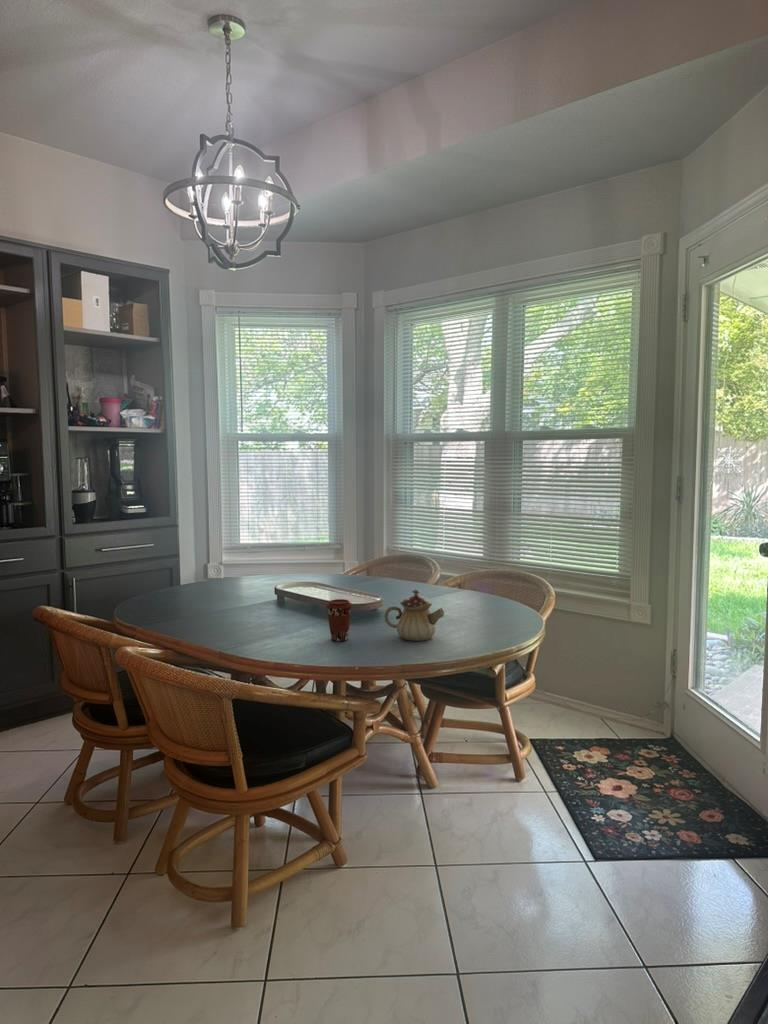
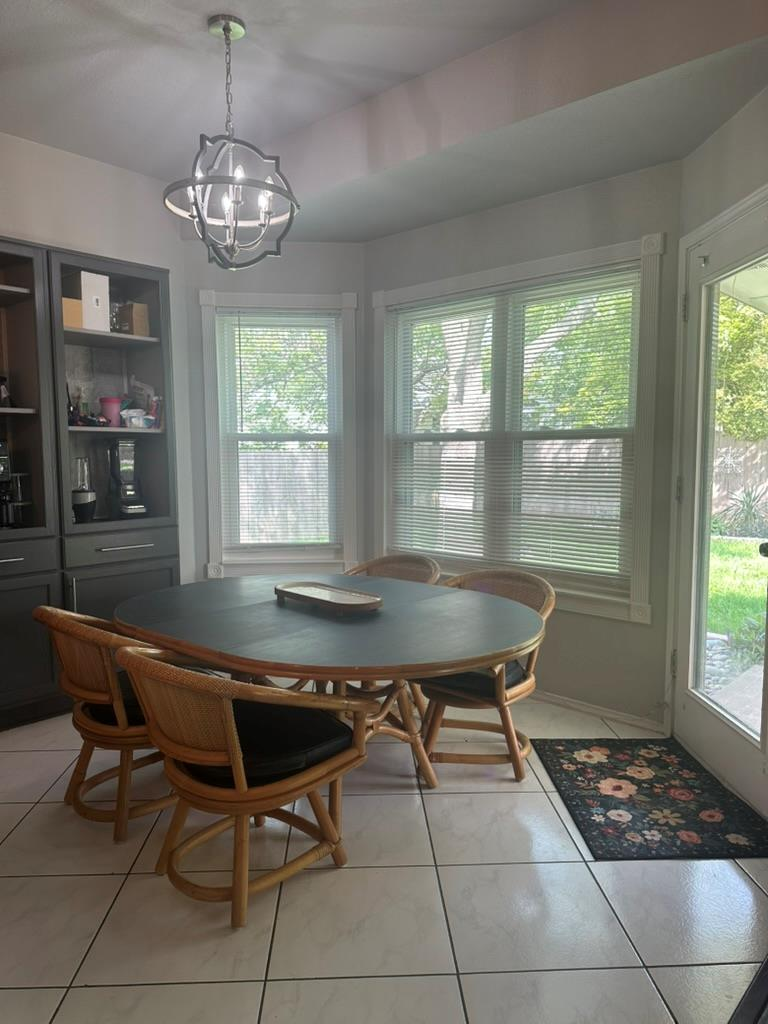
- coffee cup [325,598,353,642]
- teapot [383,588,445,642]
